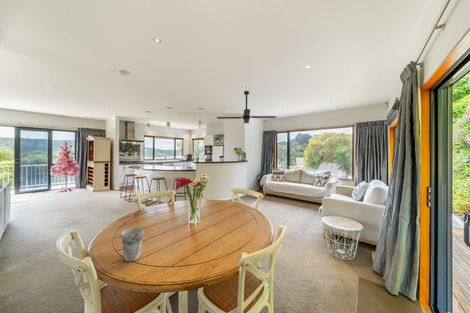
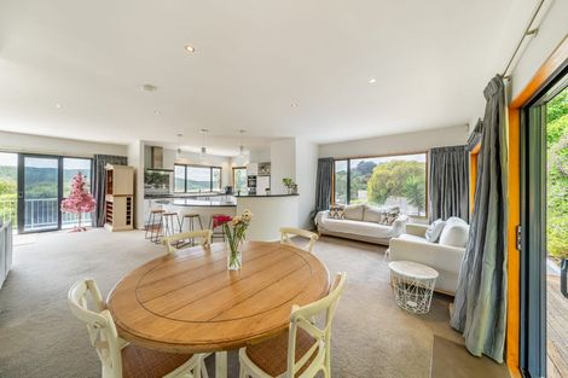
- ceiling fan [215,90,278,124]
- cup [120,226,144,262]
